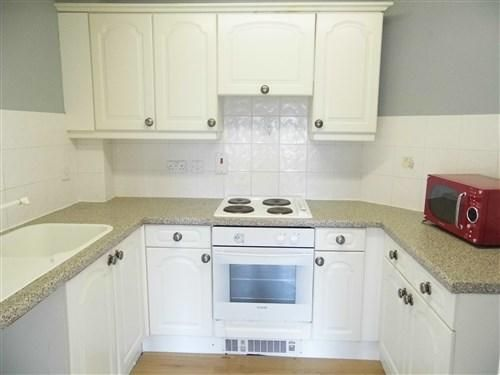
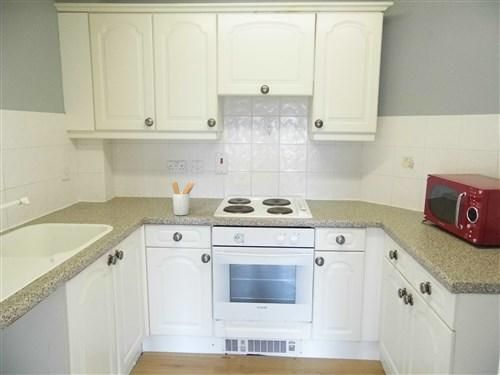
+ utensil holder [171,181,196,216]
